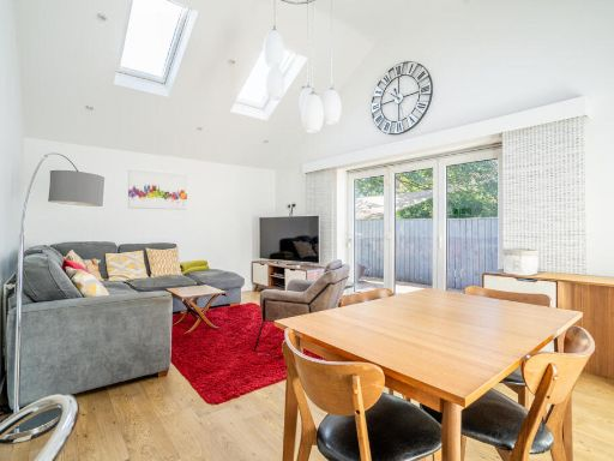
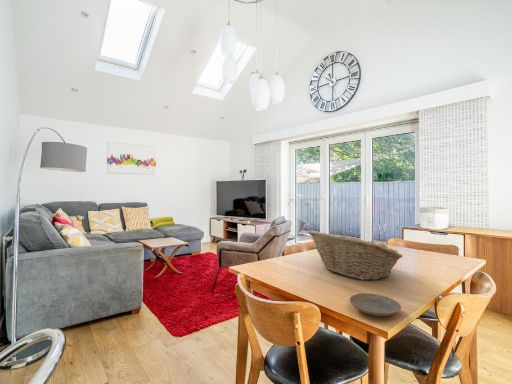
+ plate [349,292,402,317]
+ fruit basket [307,229,404,281]
